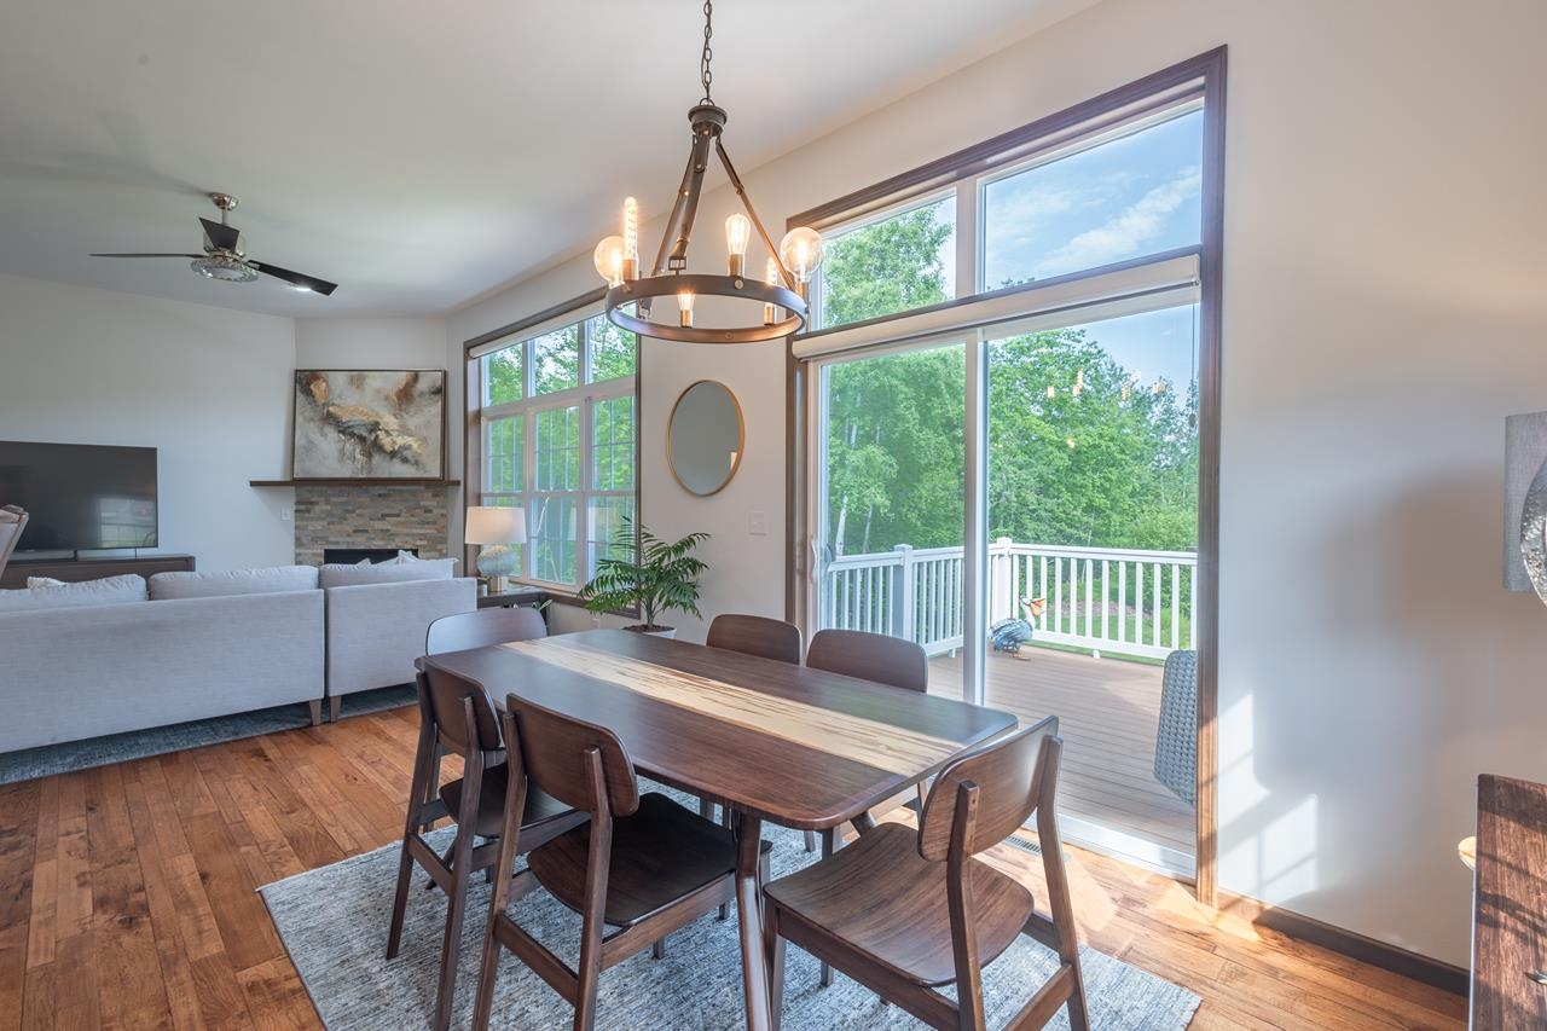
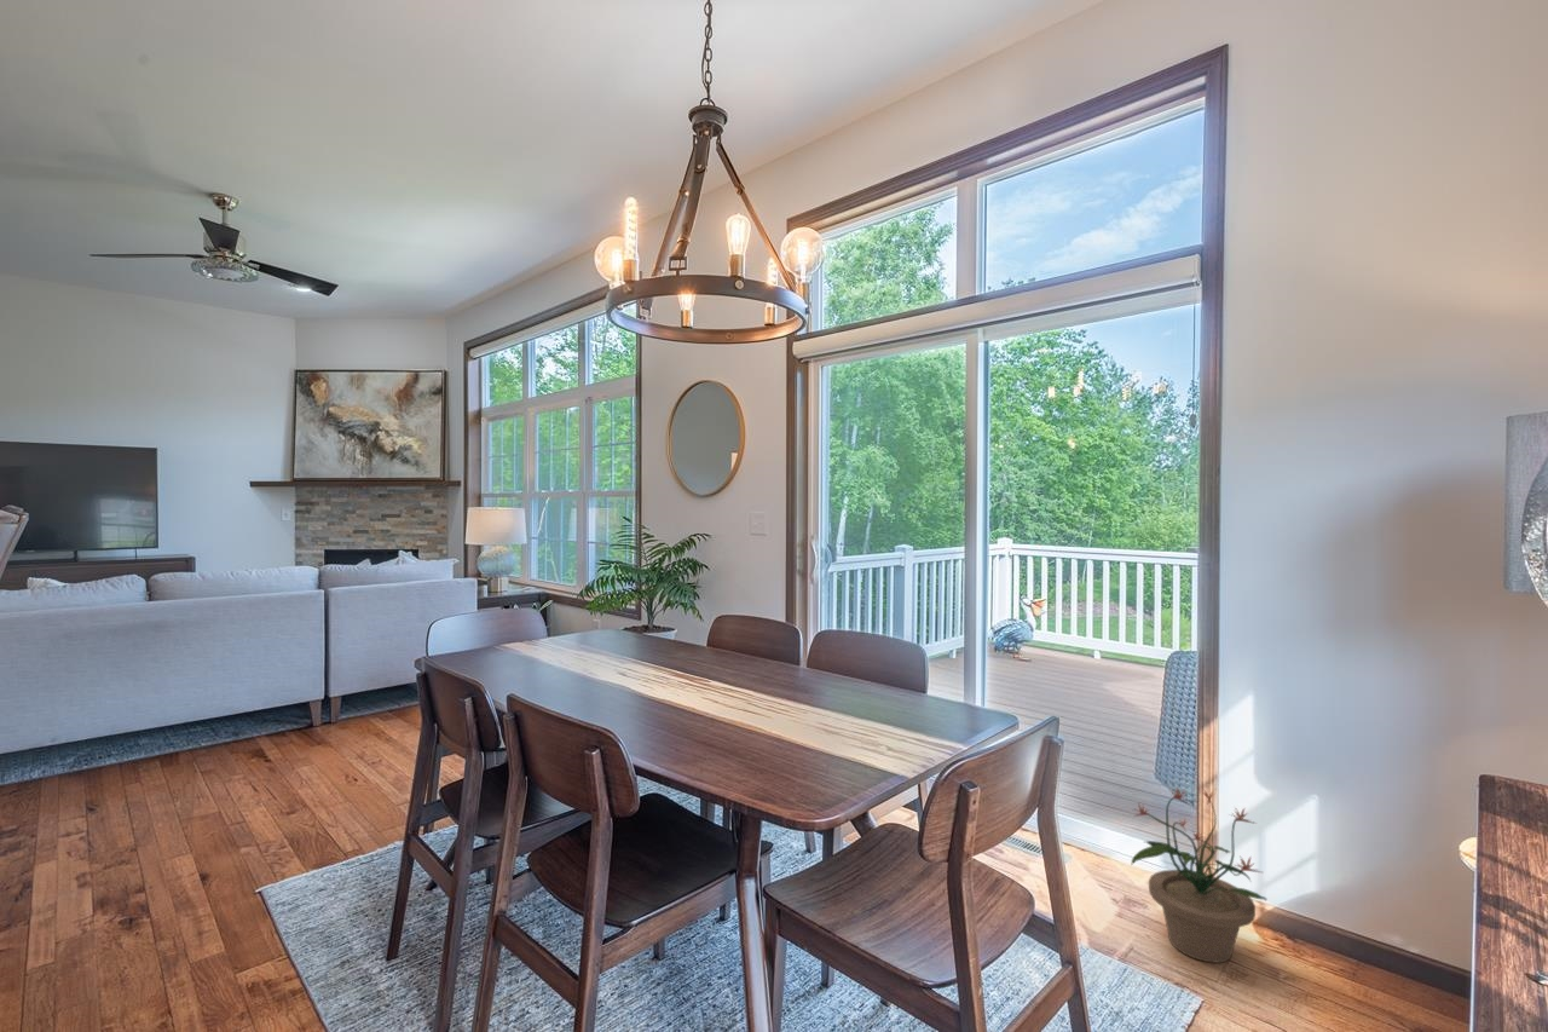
+ potted plant [1131,785,1269,964]
